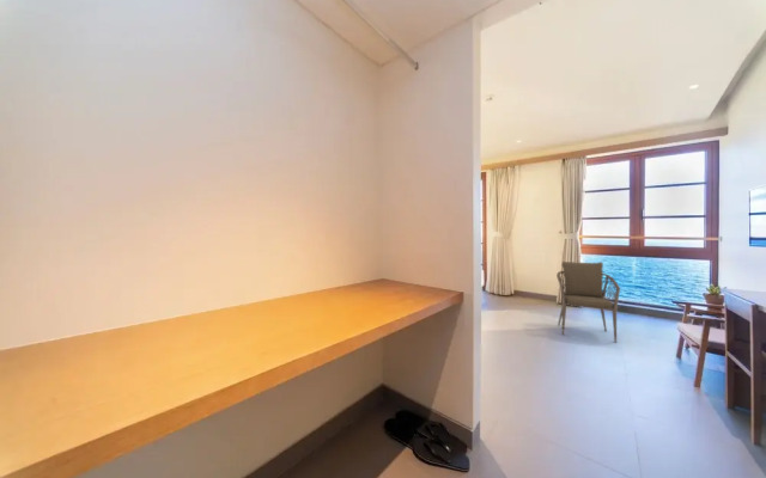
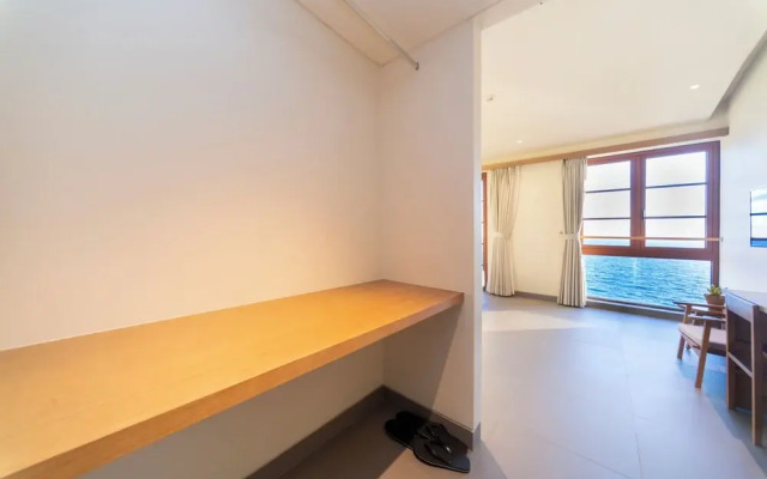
- armchair [555,261,621,343]
